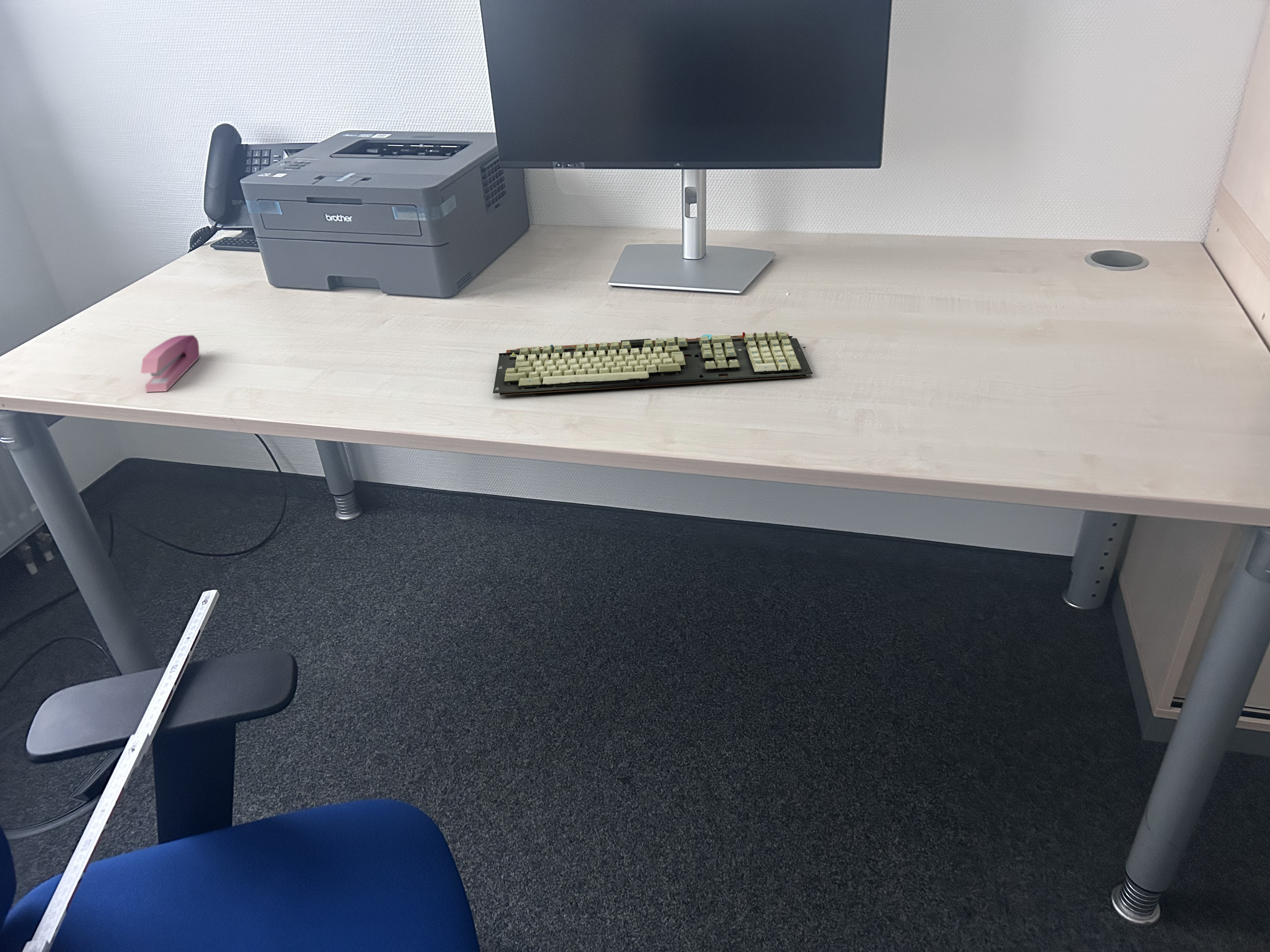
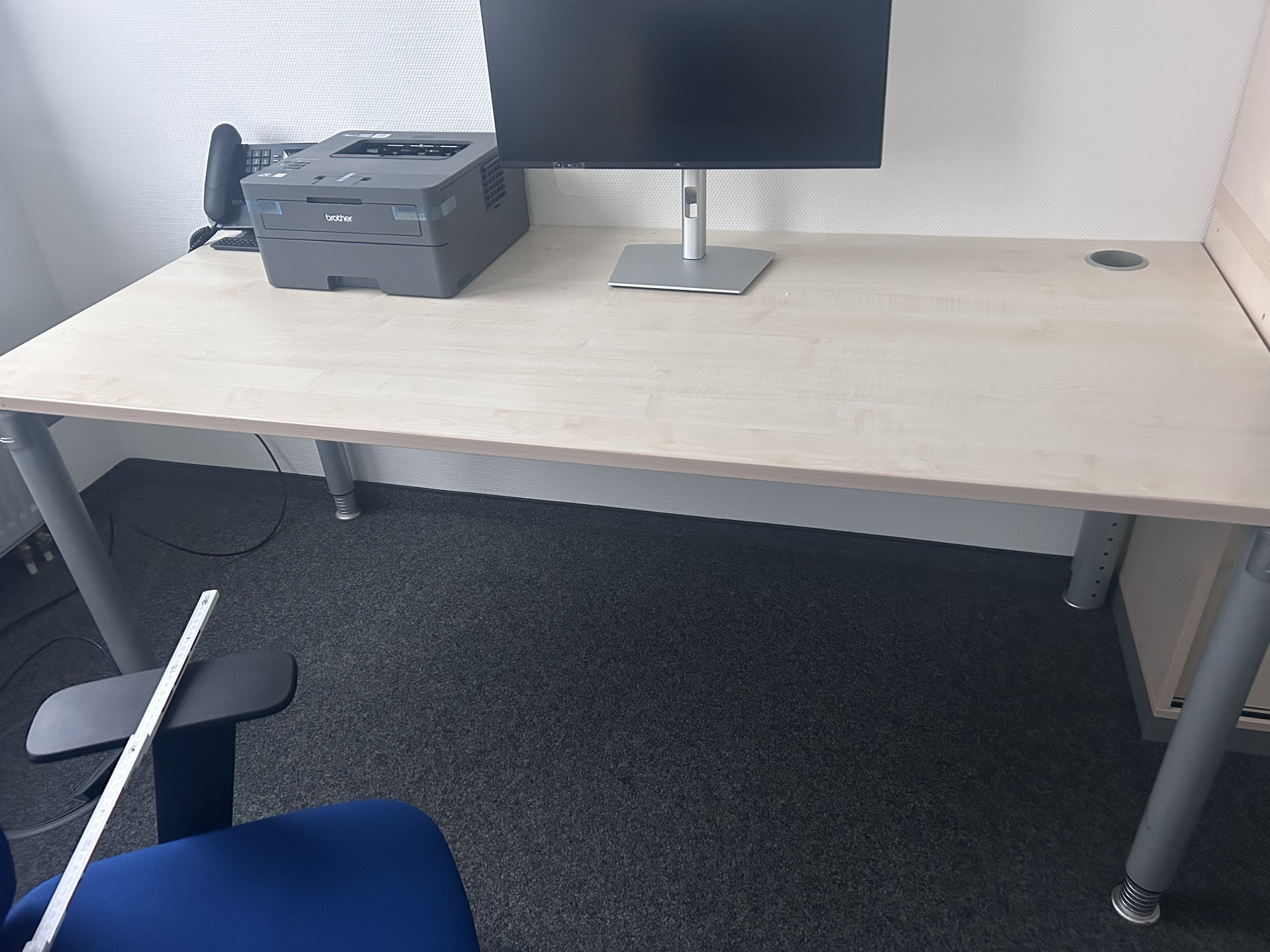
- keyboard [493,331,813,396]
- stapler [140,335,200,392]
